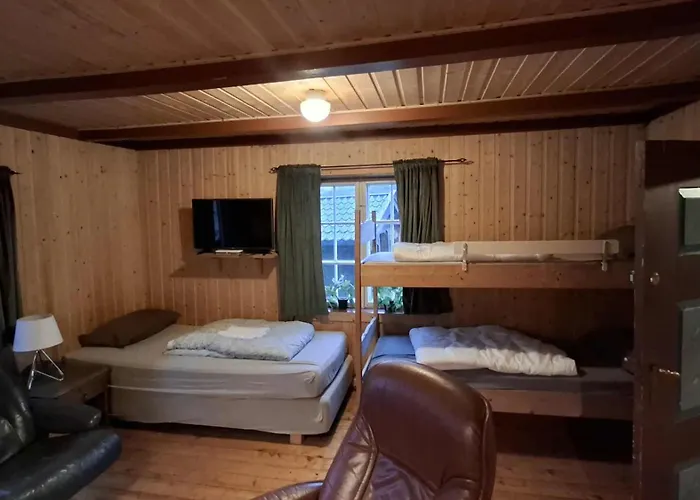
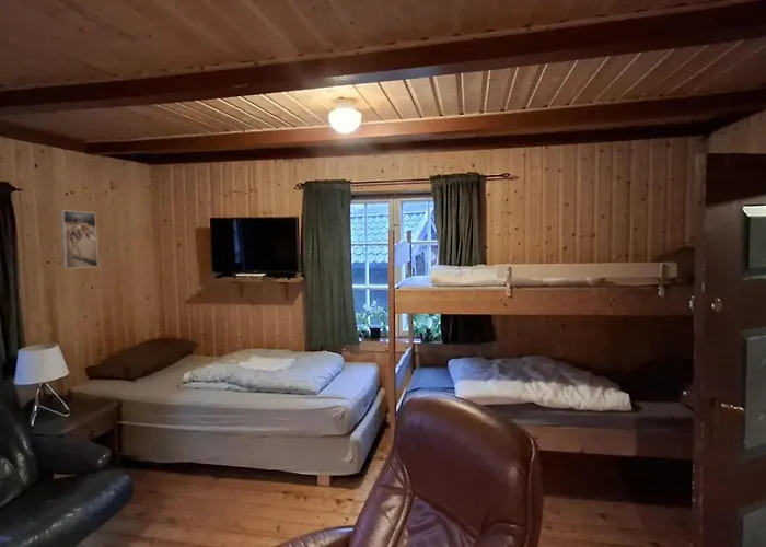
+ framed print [59,209,100,269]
